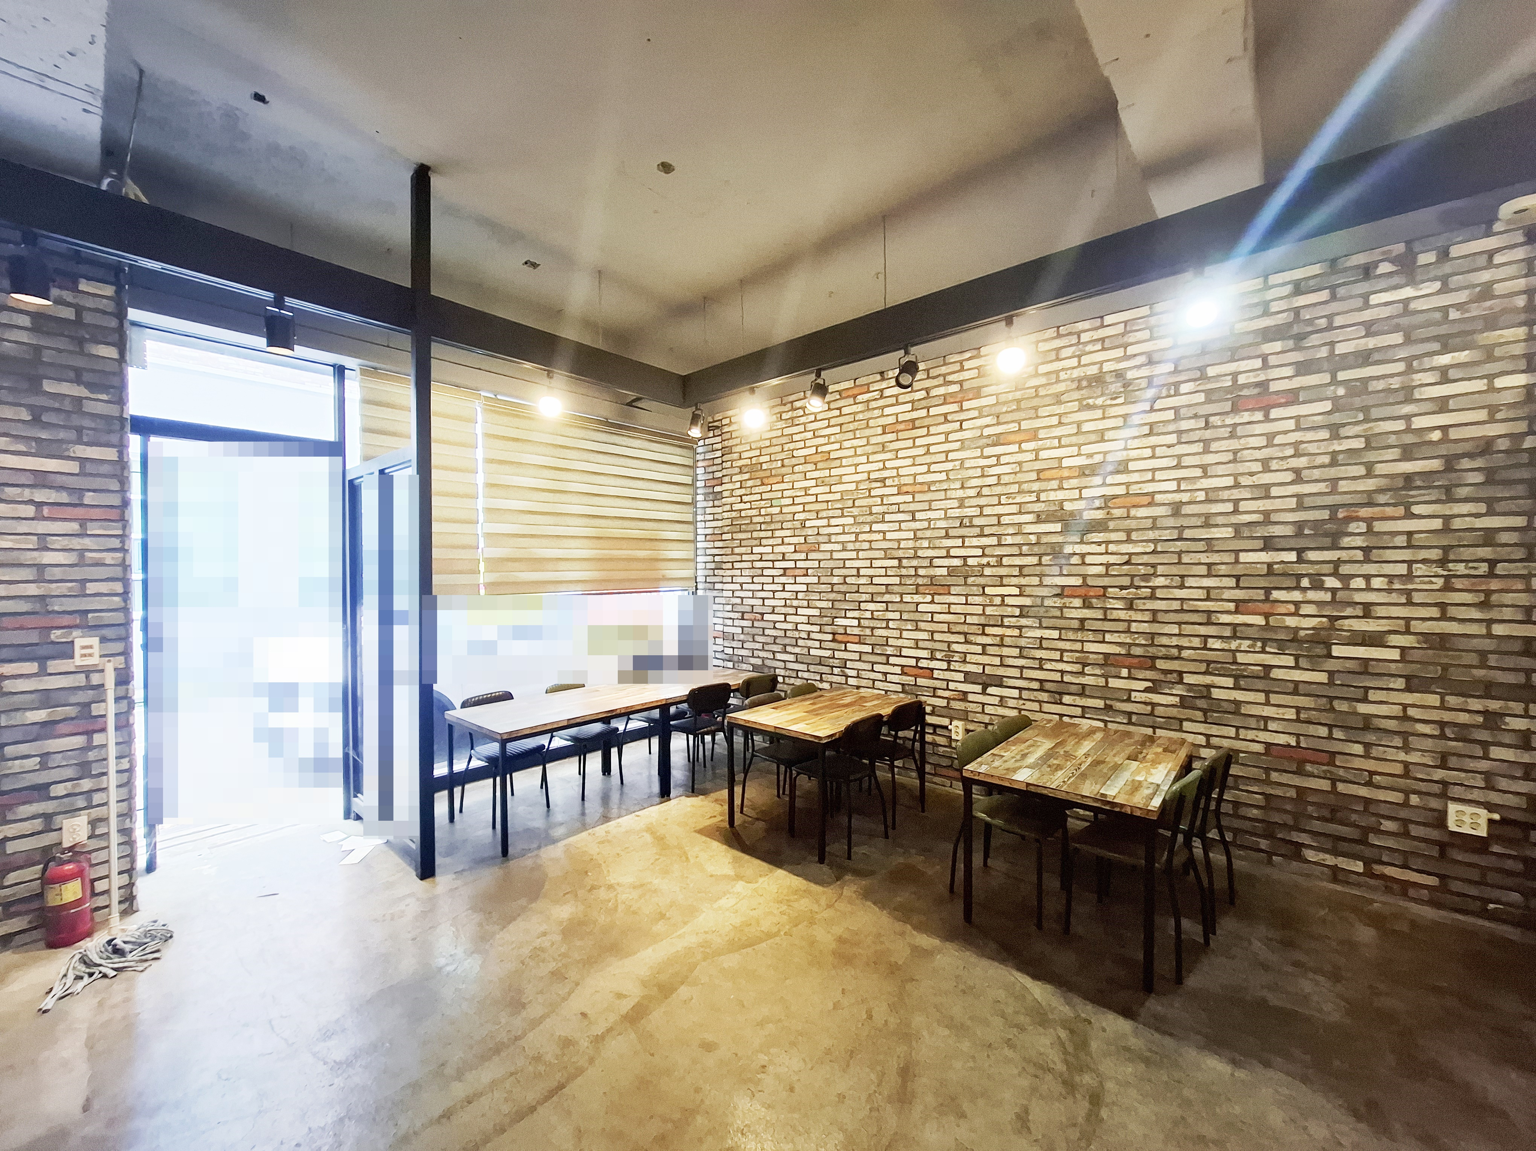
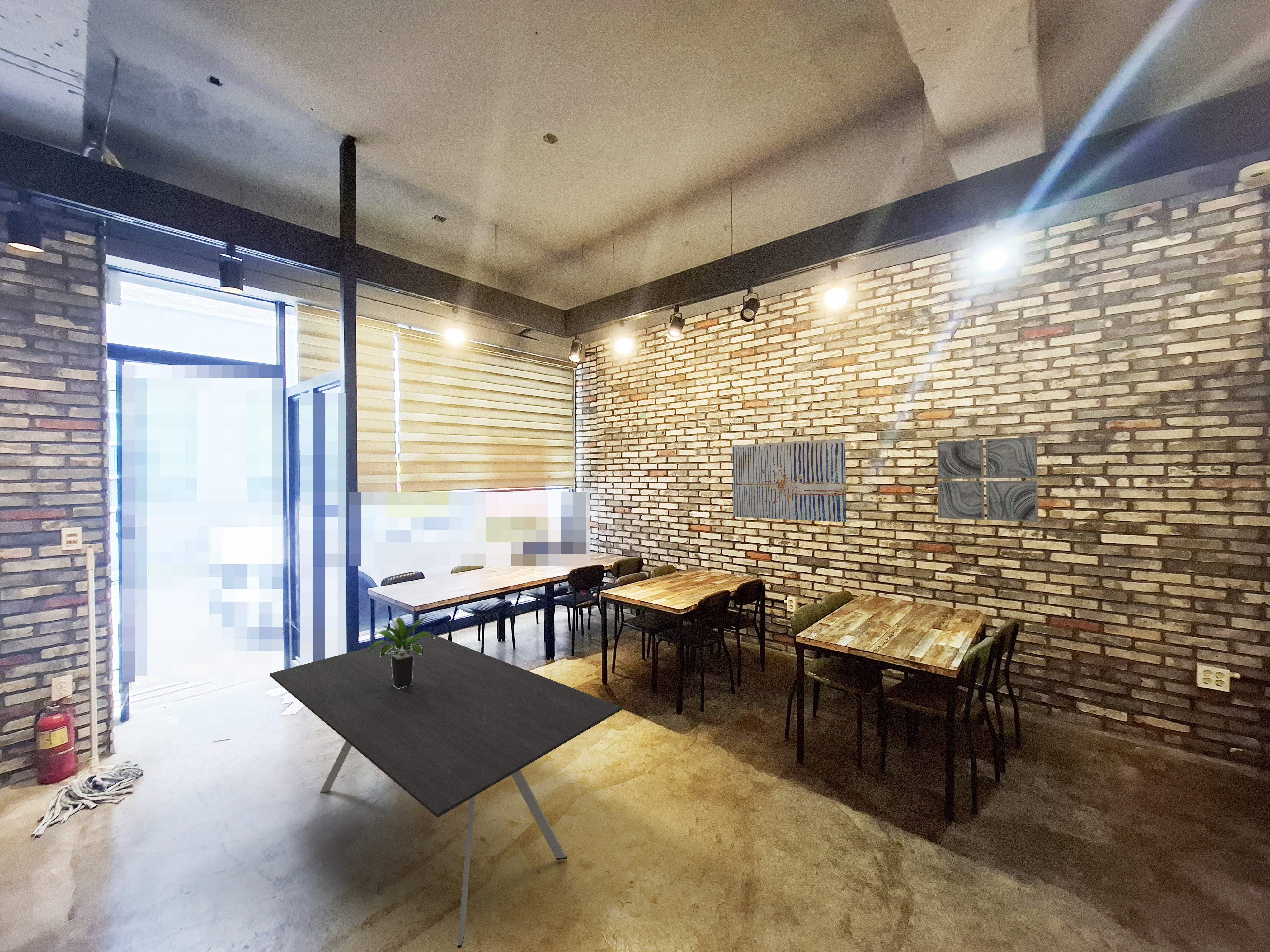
+ dining table [269,633,623,948]
+ potted plant [368,615,435,689]
+ wall art [732,438,847,523]
+ wall art [937,436,1038,522]
